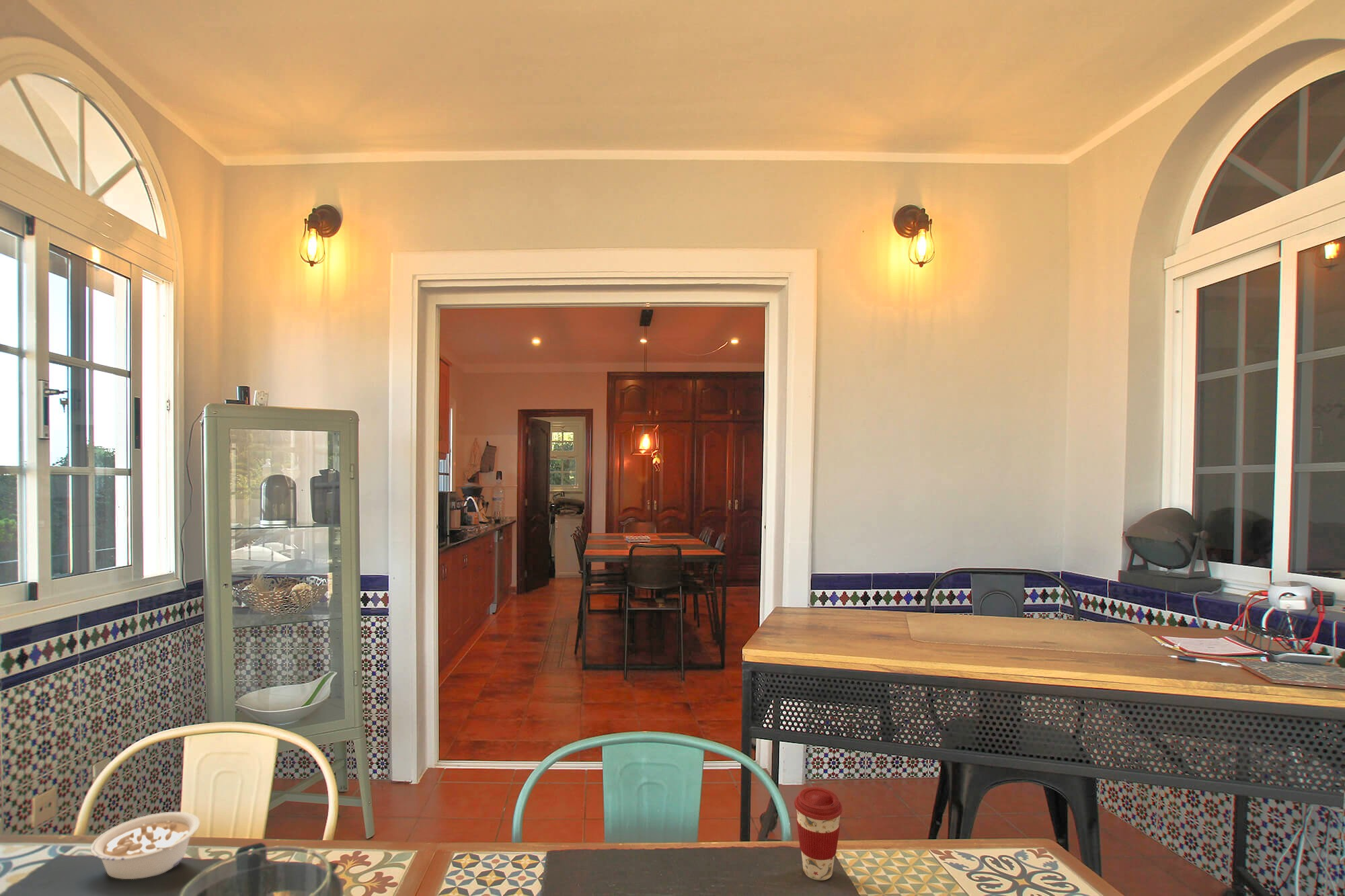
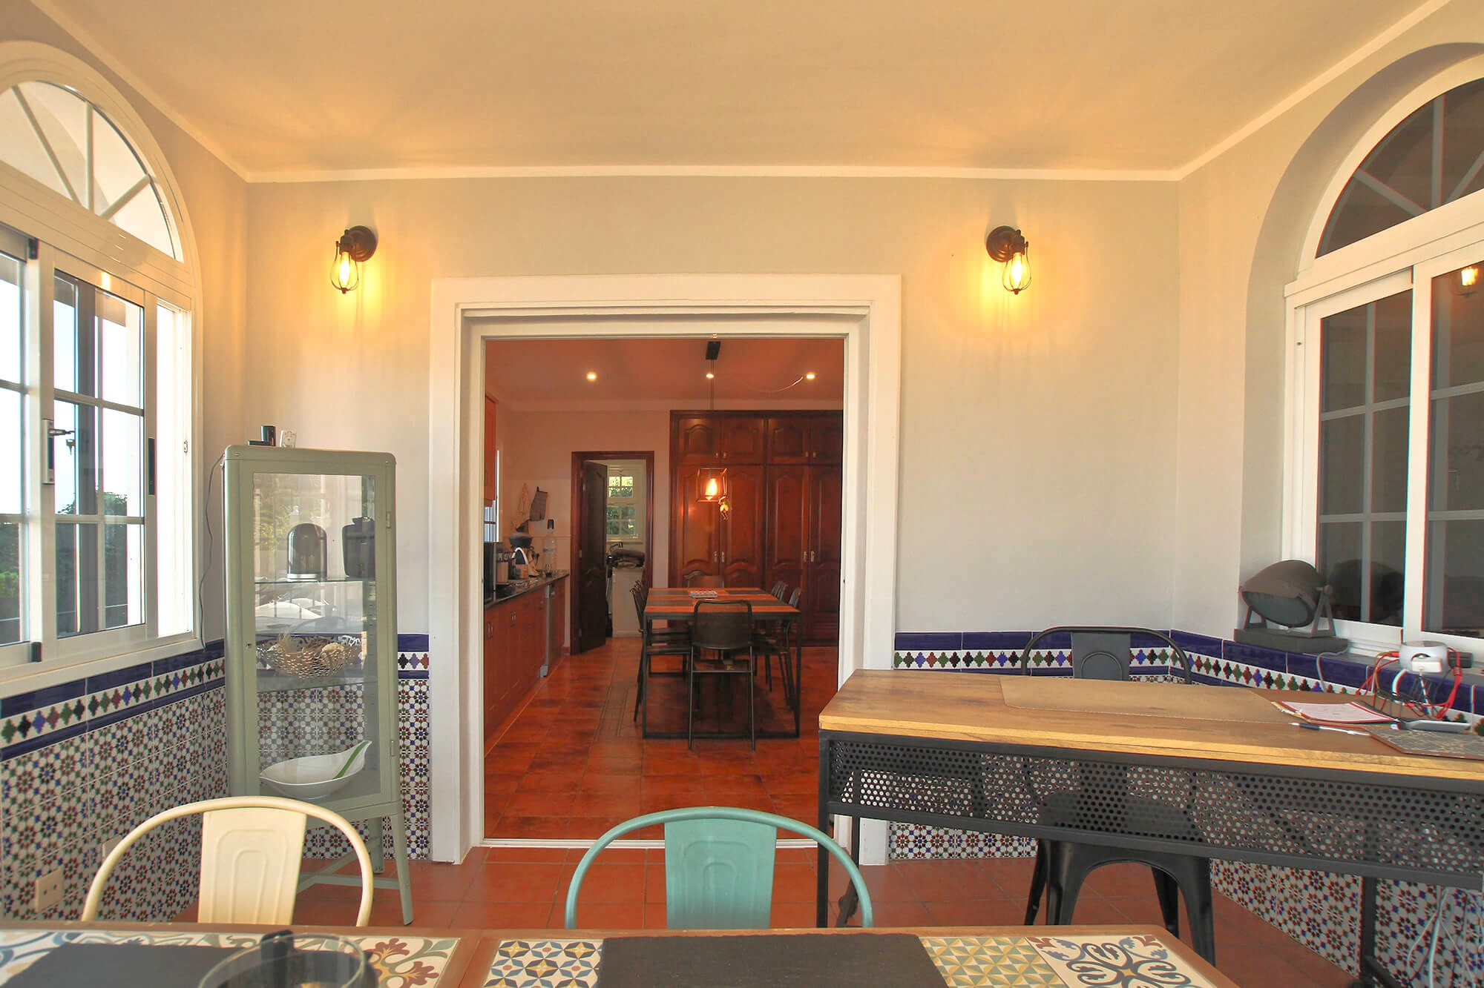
- coffee cup [794,786,843,881]
- legume [90,811,201,880]
